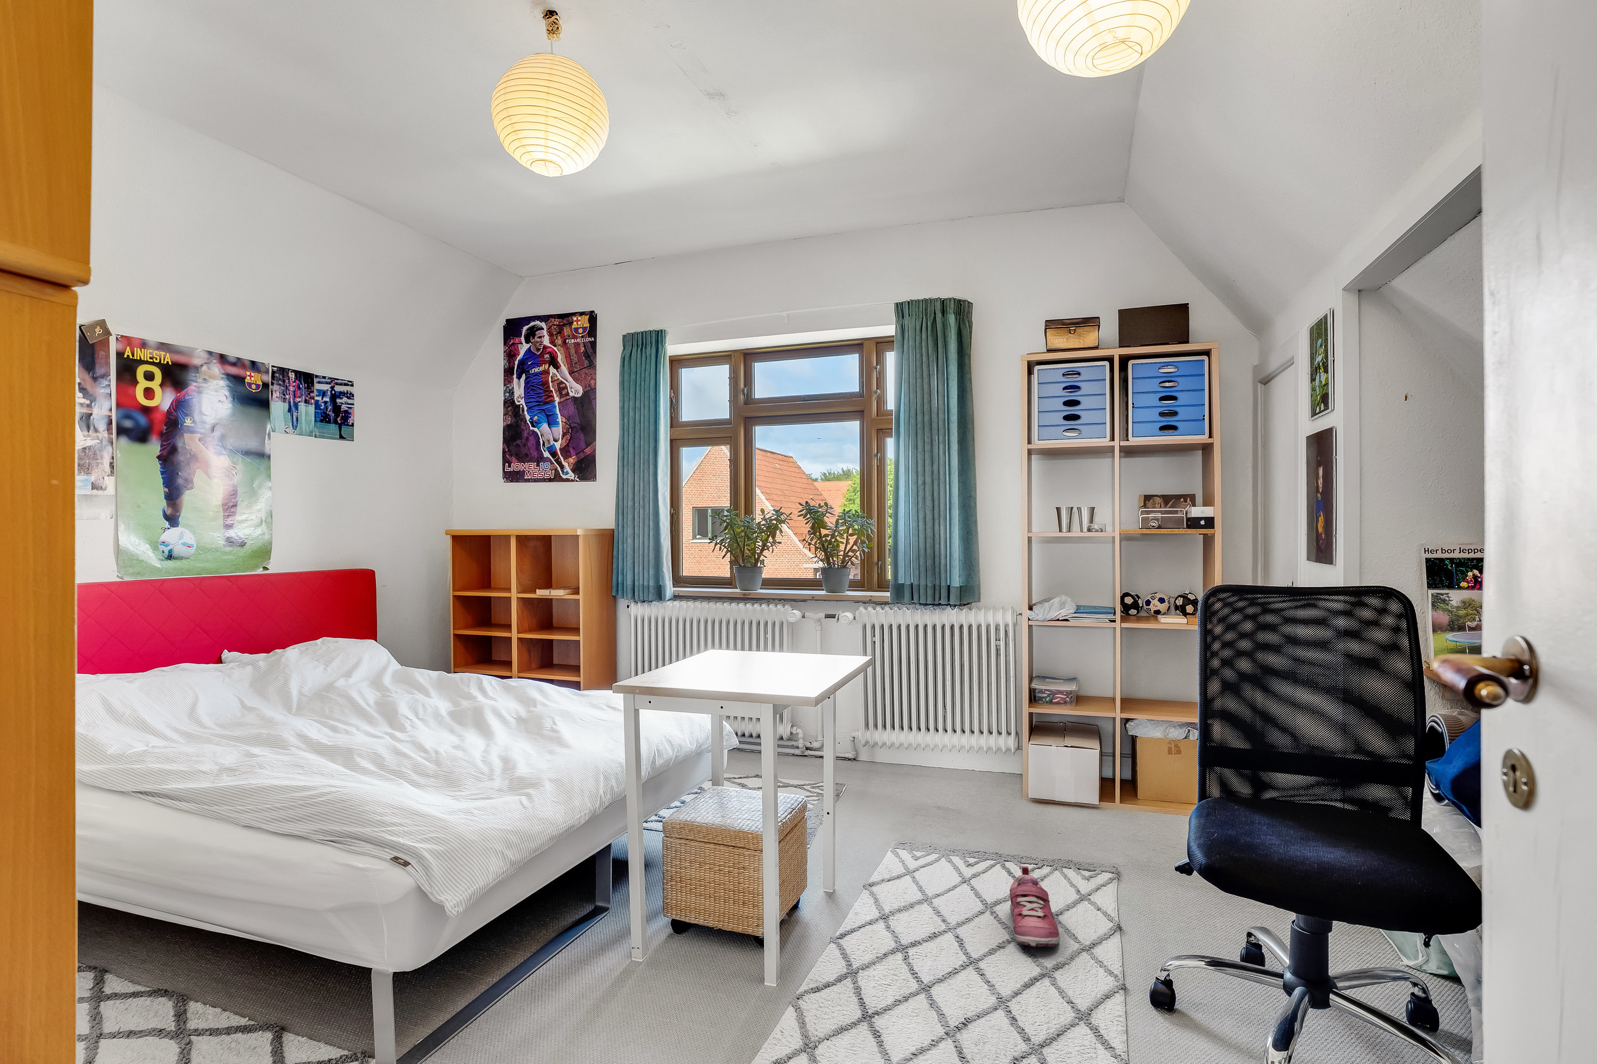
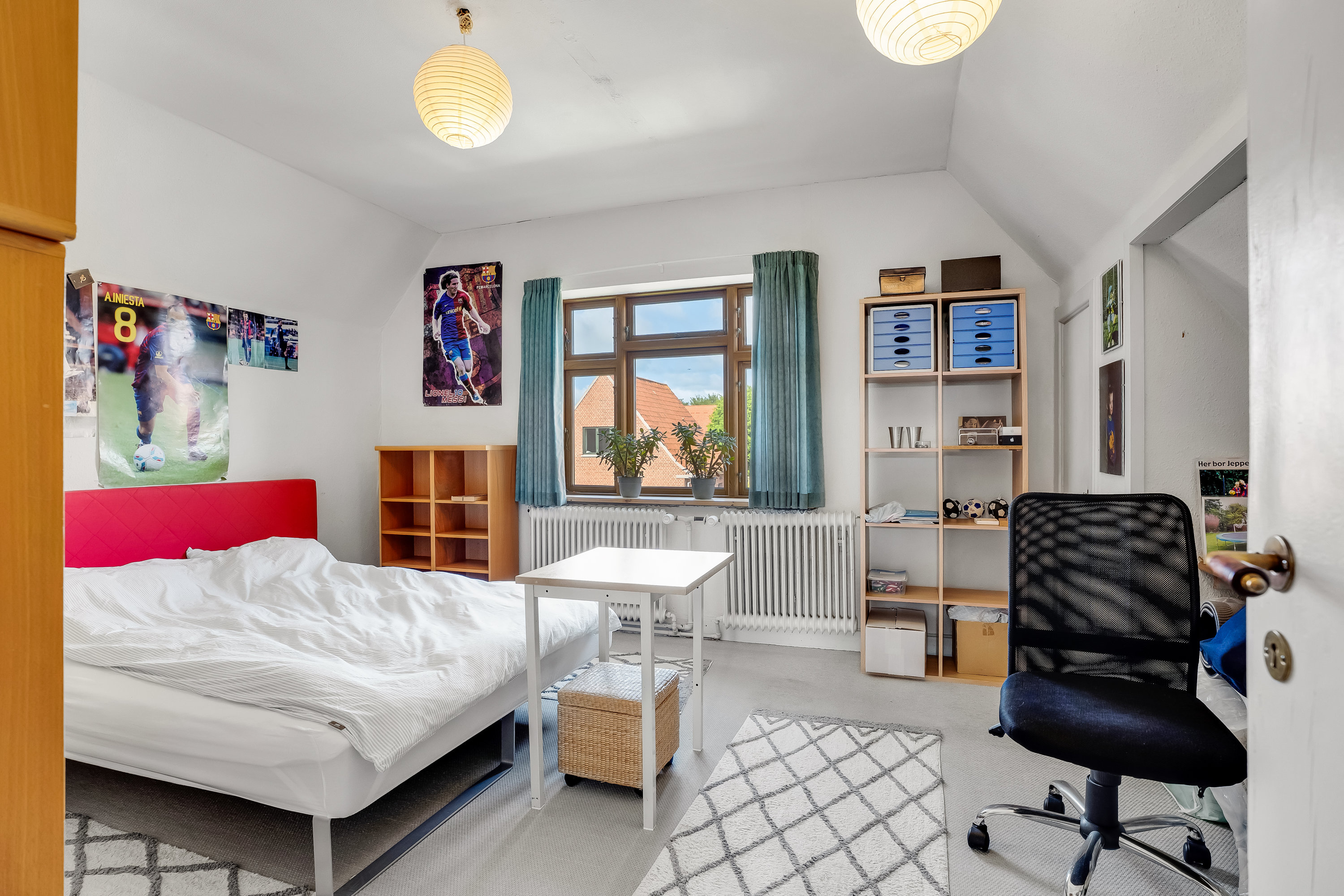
- shoe [1009,866,1060,948]
